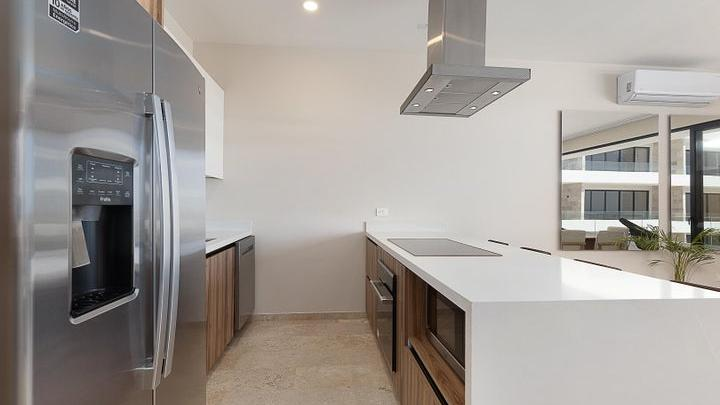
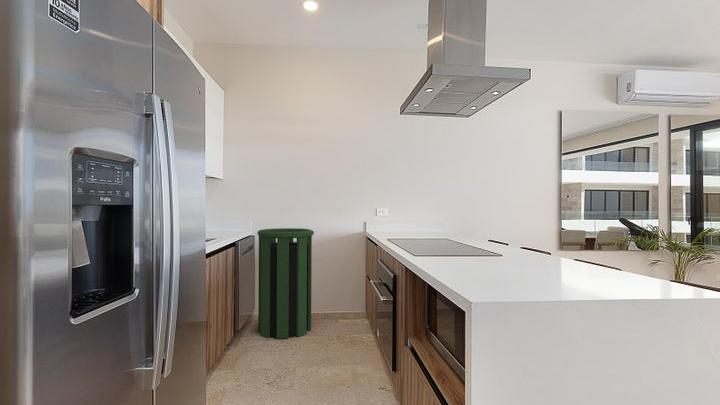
+ trash can [257,227,315,340]
